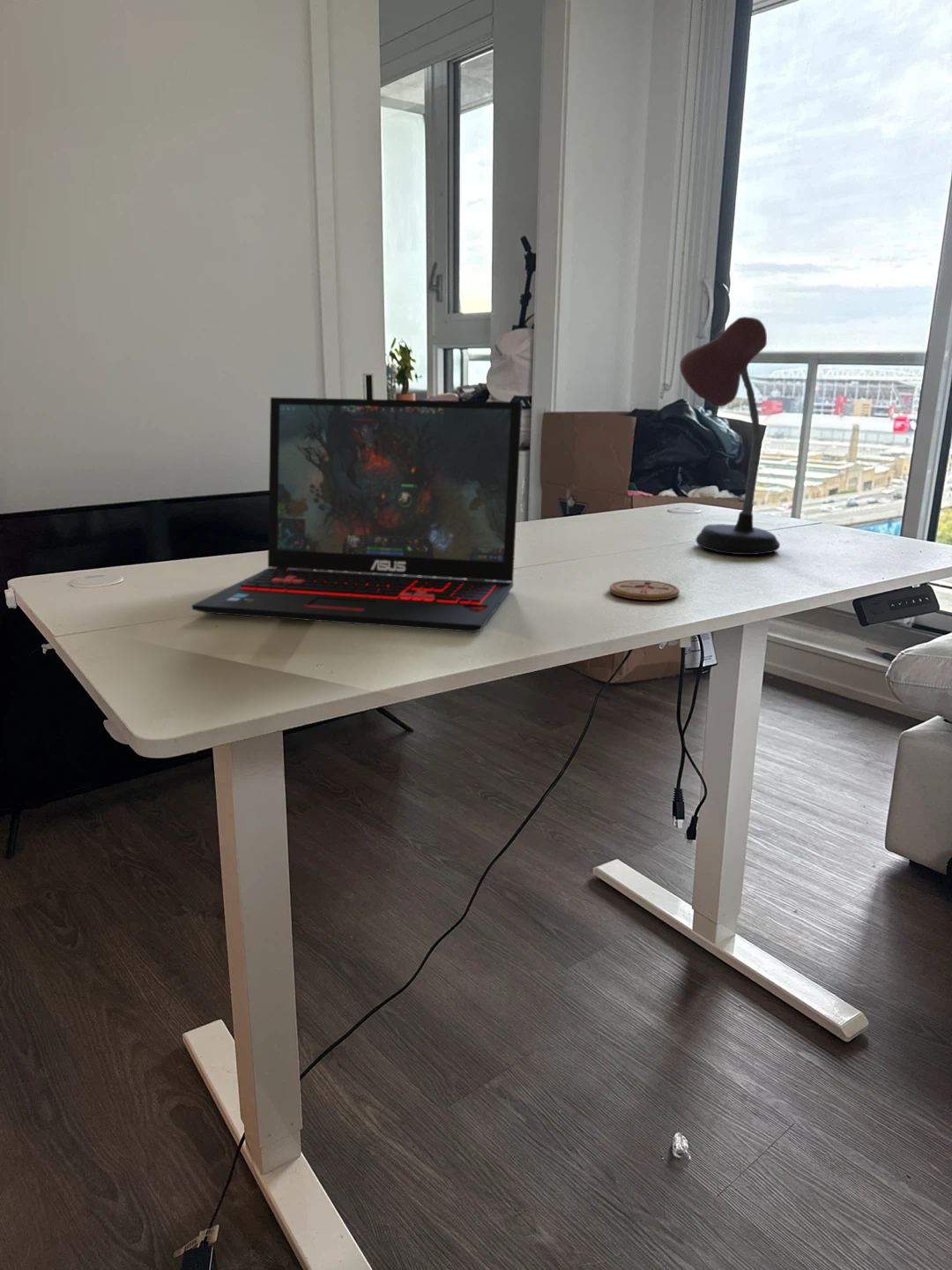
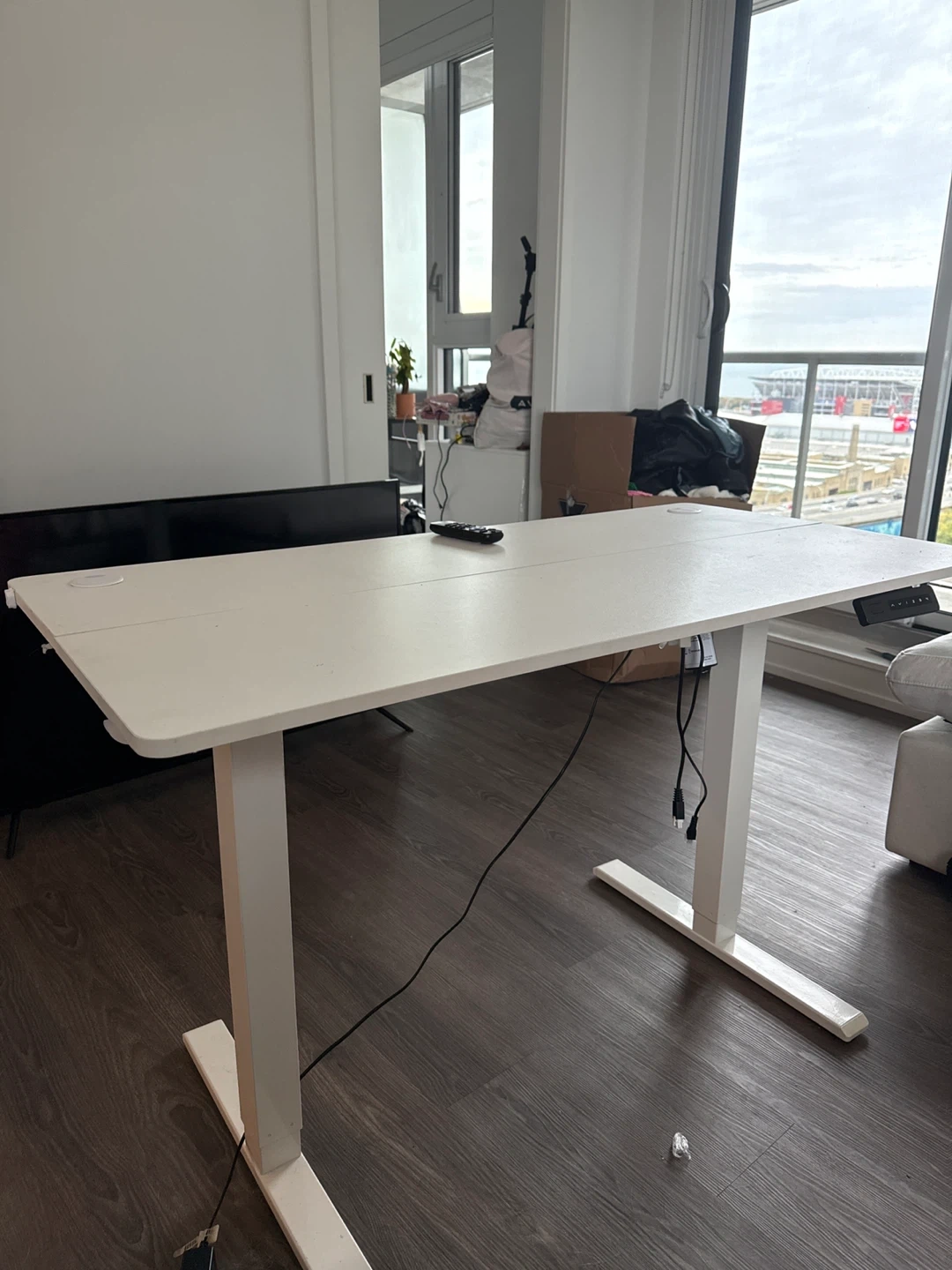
- coaster [608,579,681,601]
- laptop [190,397,523,633]
- desk lamp [679,316,781,556]
